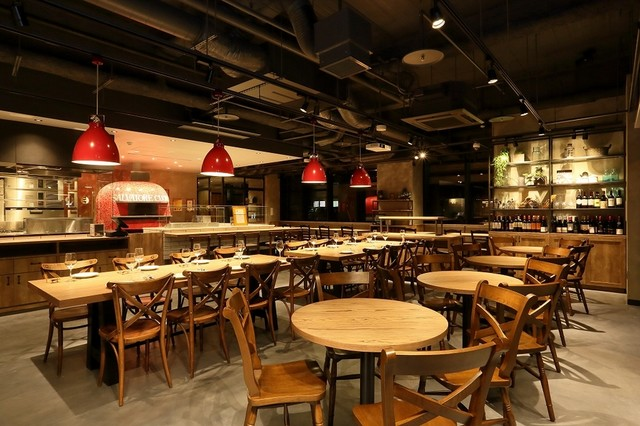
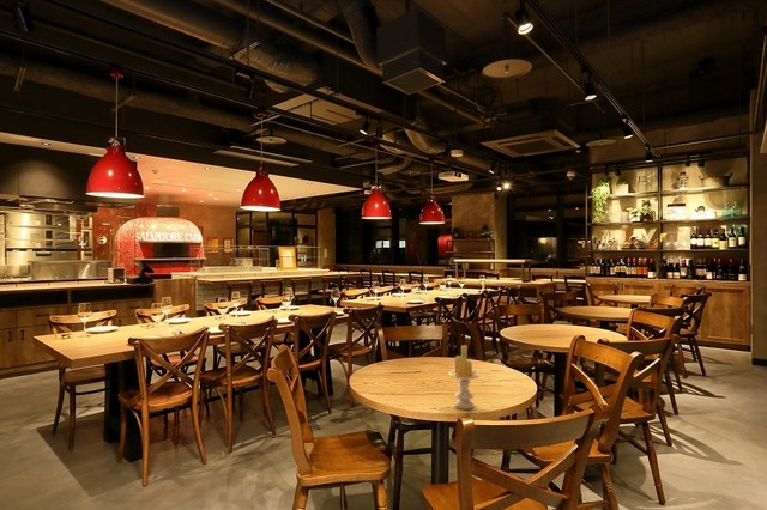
+ candle [447,344,481,411]
